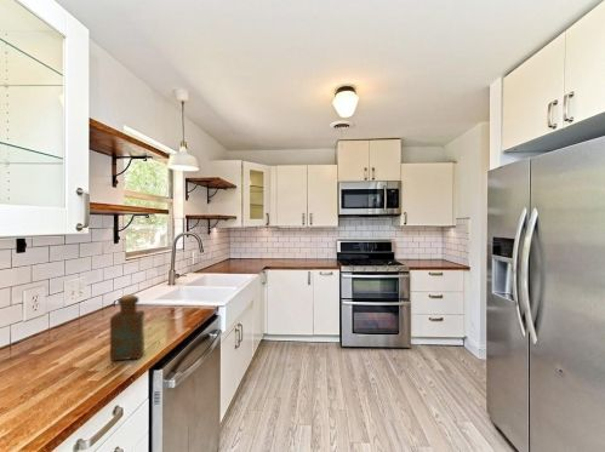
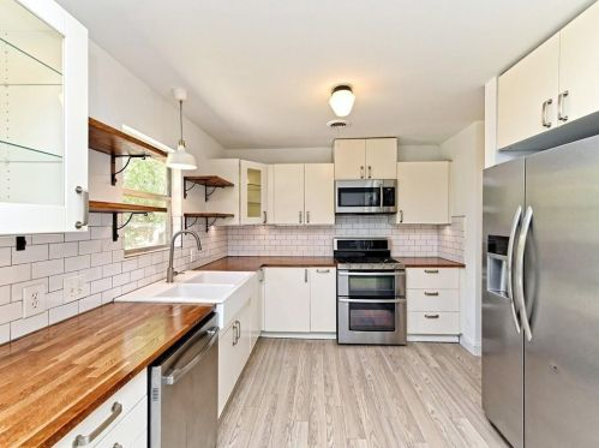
- bottle [109,293,145,362]
